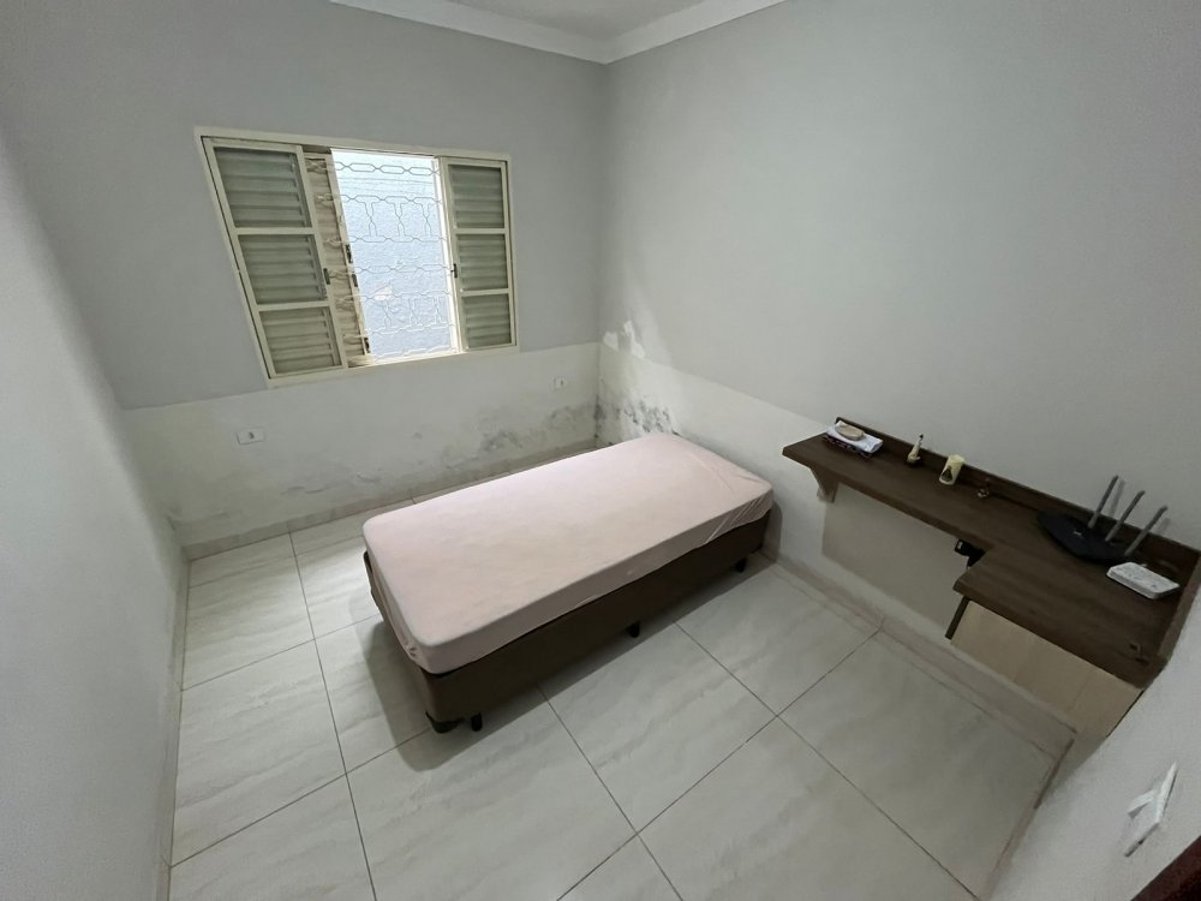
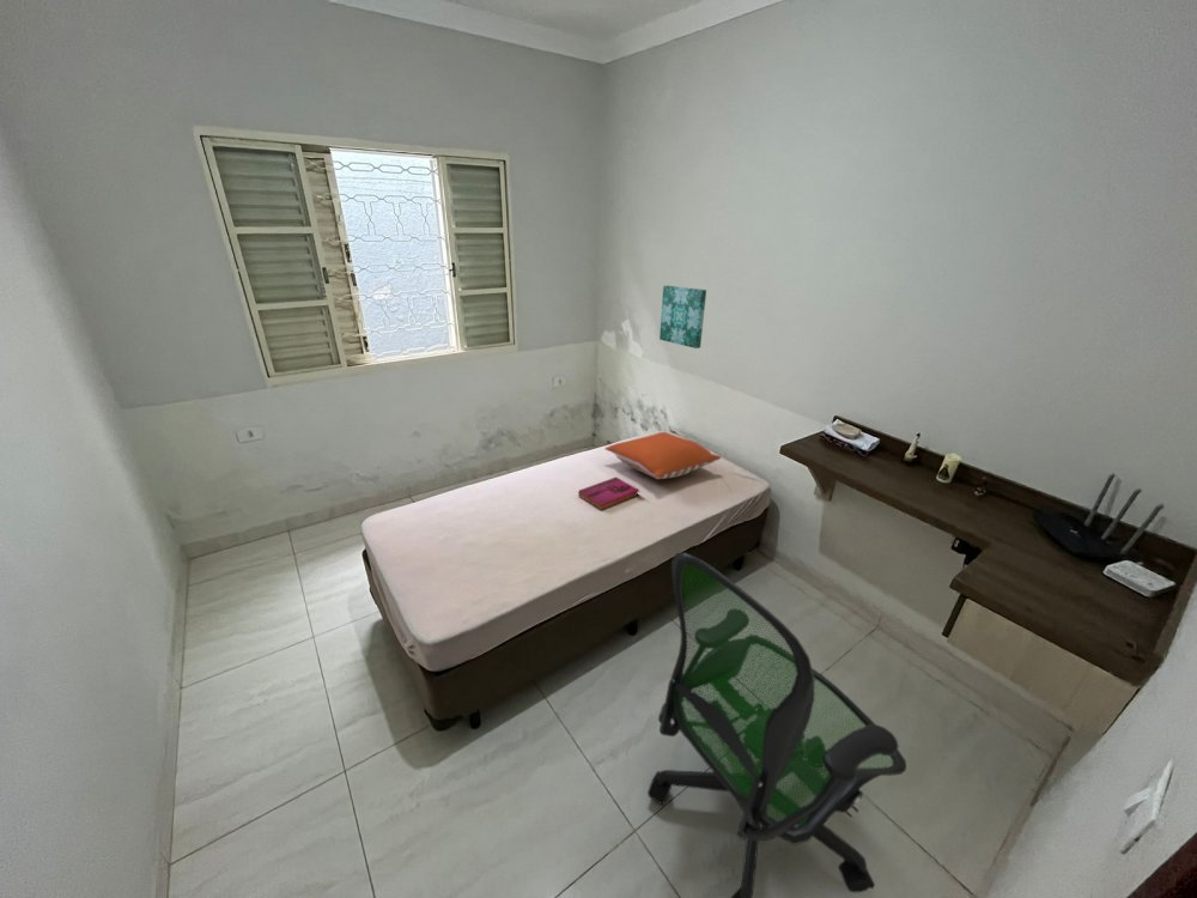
+ pillow [603,431,722,480]
+ office chair [646,552,907,898]
+ wall art [658,285,707,350]
+ hardback book [577,475,639,511]
